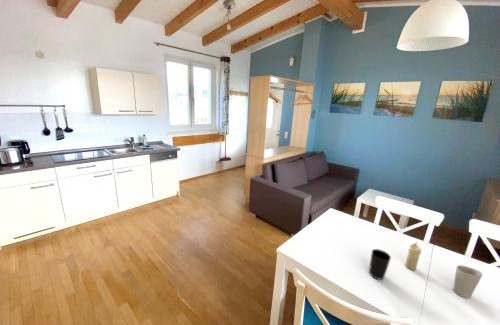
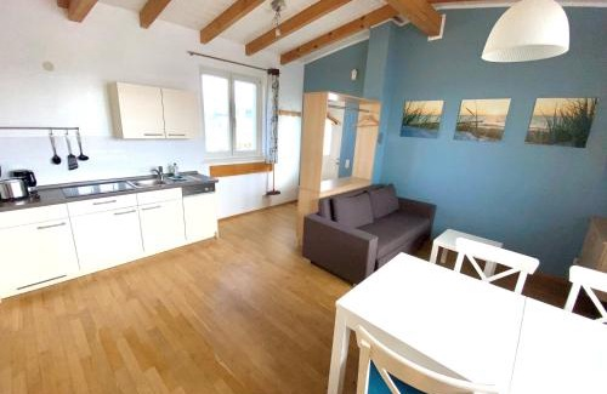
- cup [368,248,392,281]
- candle [404,242,422,271]
- cup [452,264,484,299]
